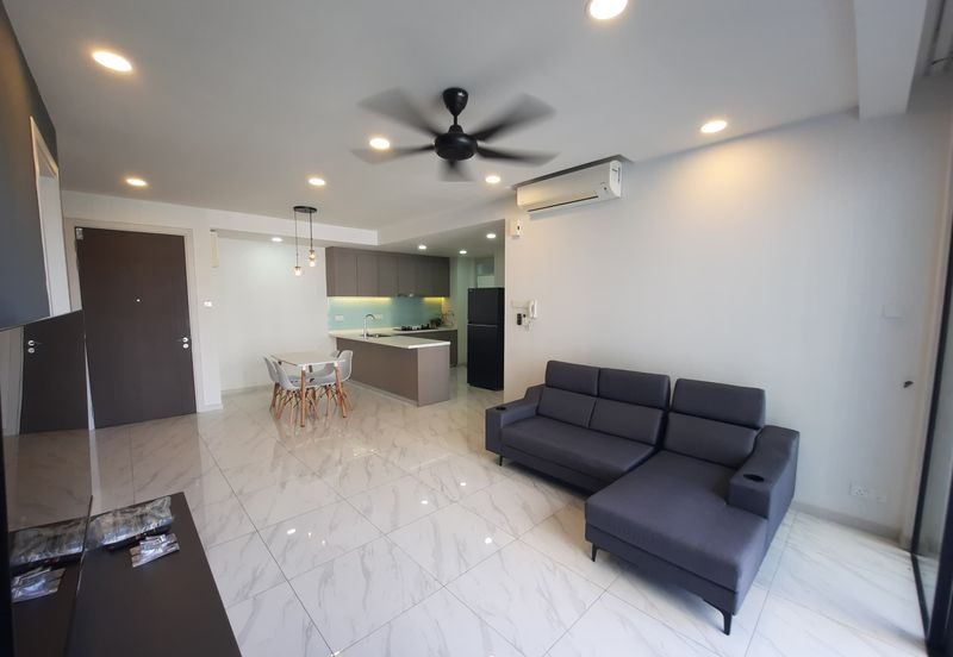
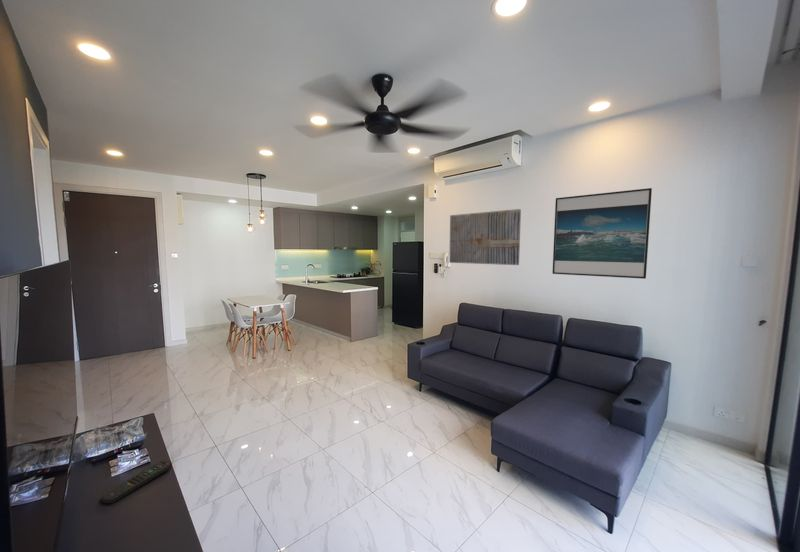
+ remote control [101,459,173,504]
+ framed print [551,187,653,280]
+ wall art [448,208,522,266]
